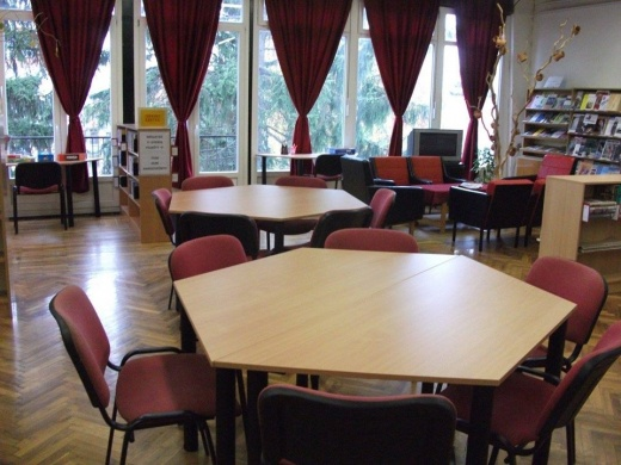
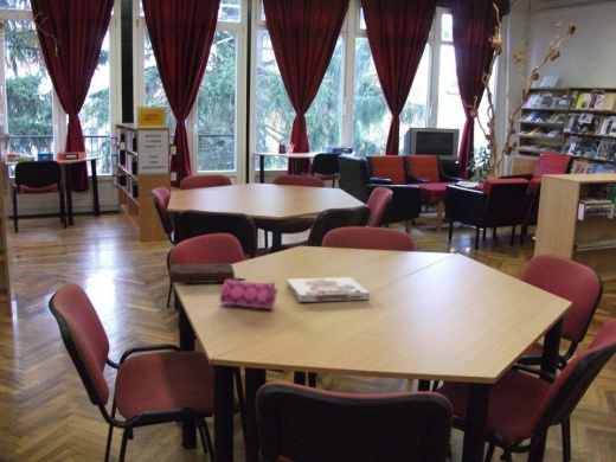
+ book [168,262,245,284]
+ pencil case [218,280,280,310]
+ board game [285,276,371,303]
